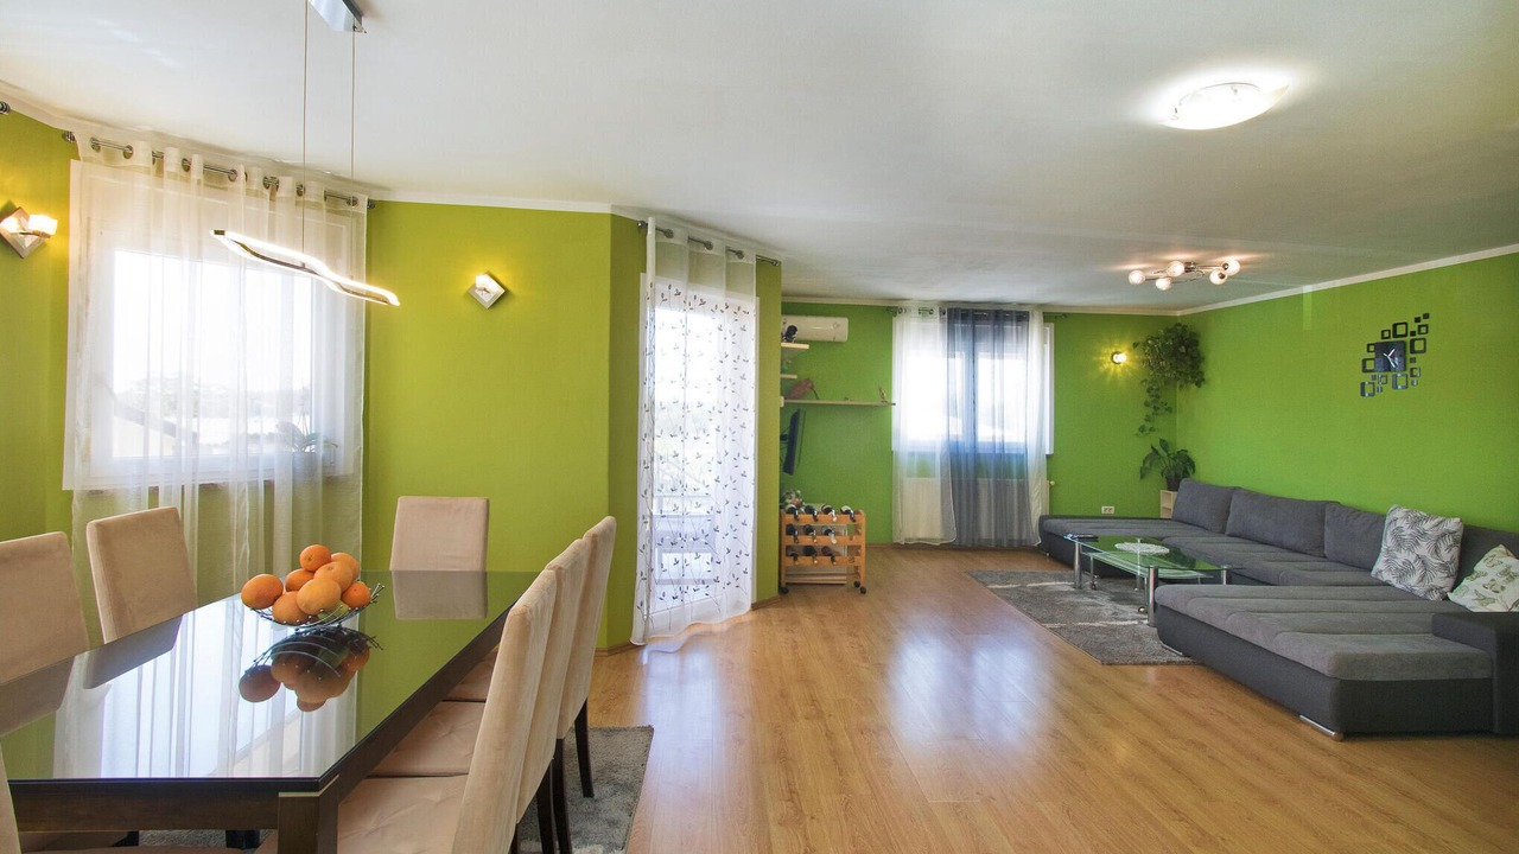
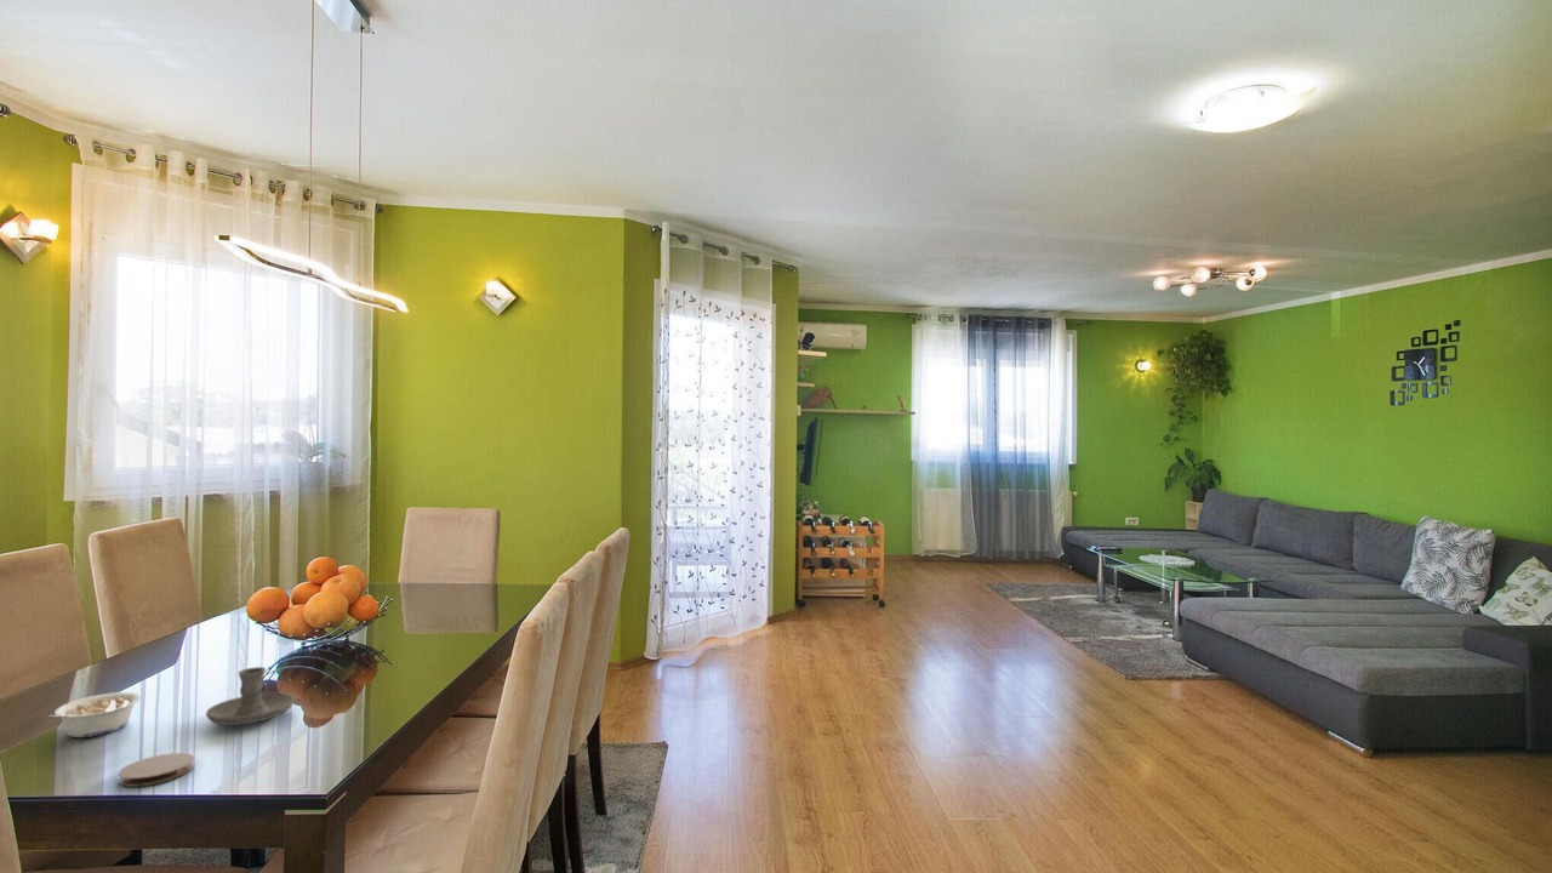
+ candle holder [205,666,296,726]
+ legume [47,691,142,738]
+ coaster [116,752,195,788]
